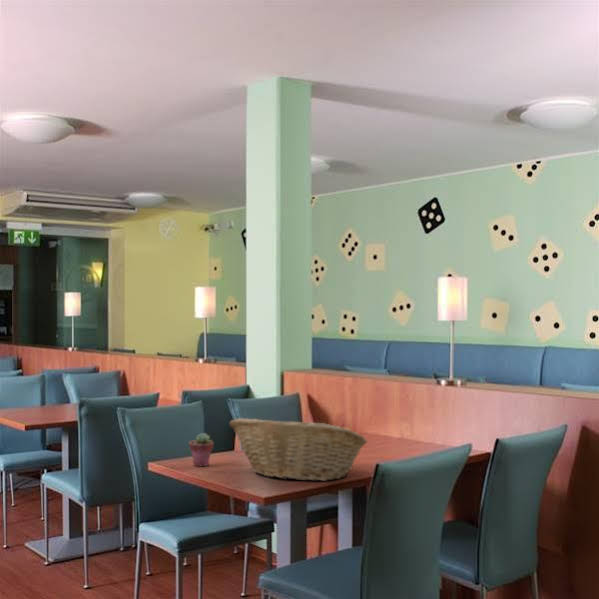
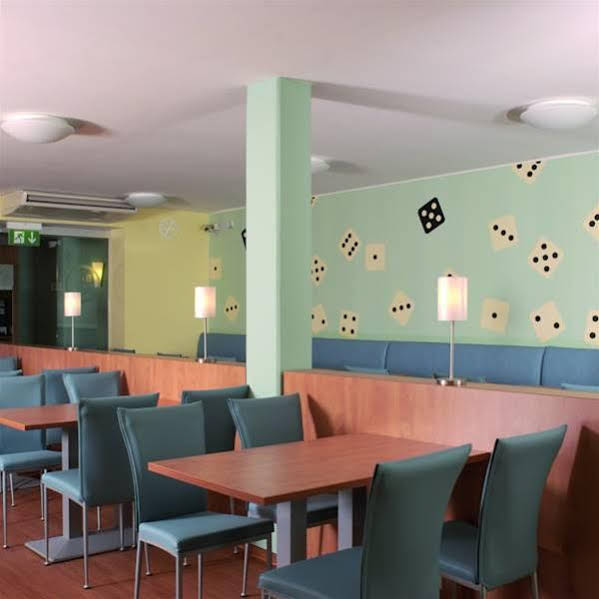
- potted succulent [188,432,214,467]
- fruit basket [228,417,369,482]
